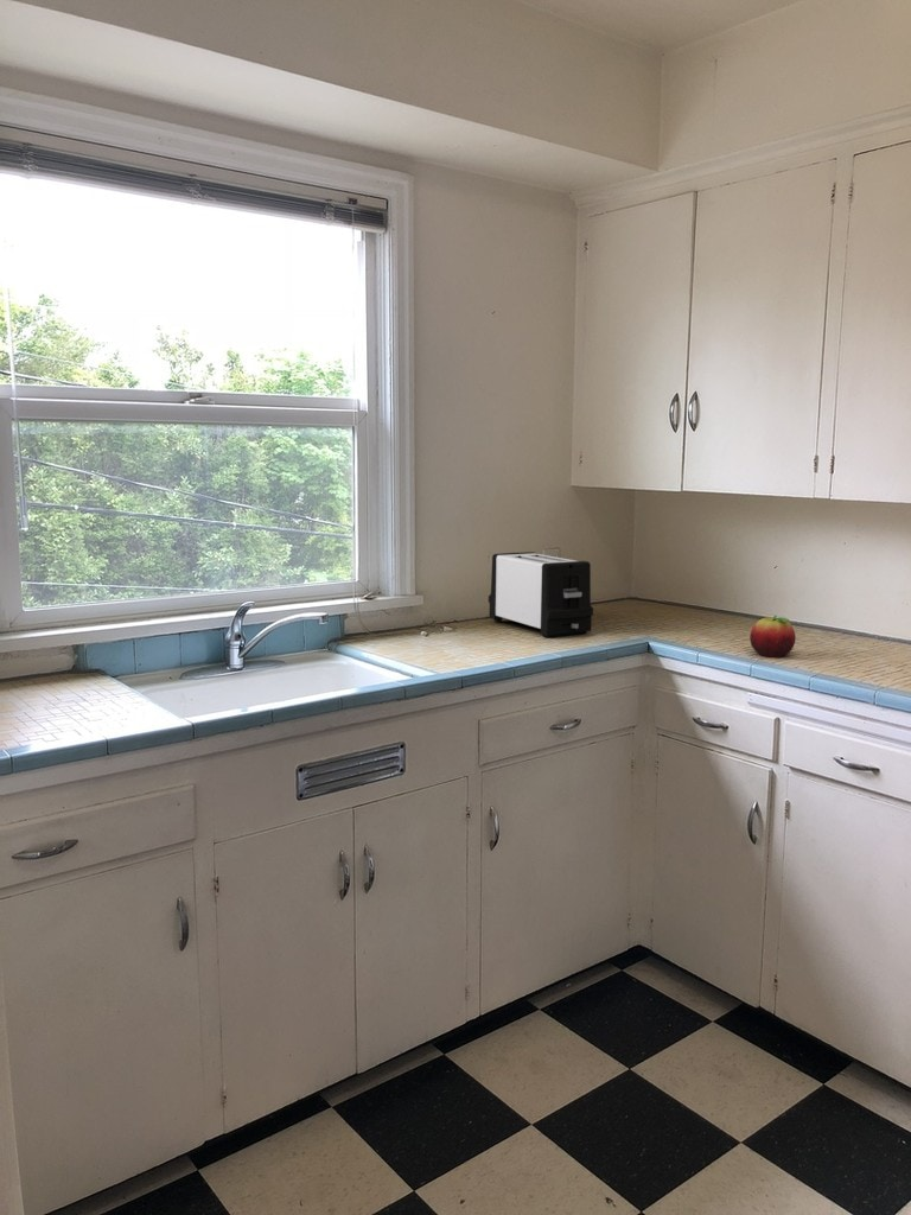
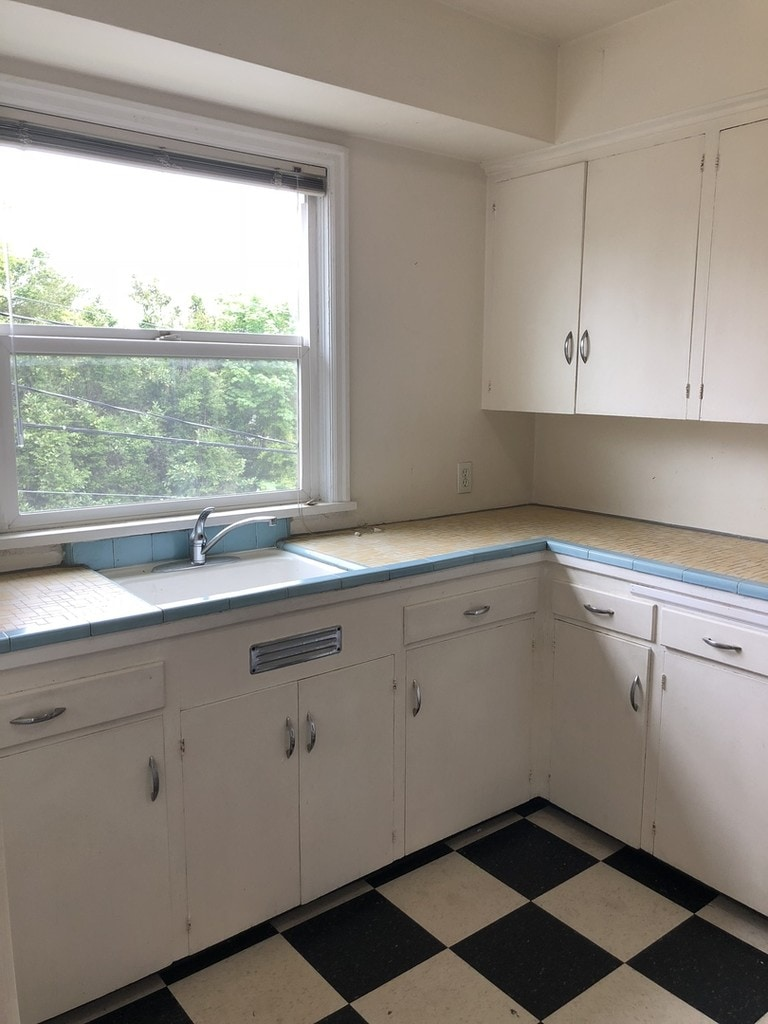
- fruit [748,615,797,659]
- toaster [488,551,594,638]
